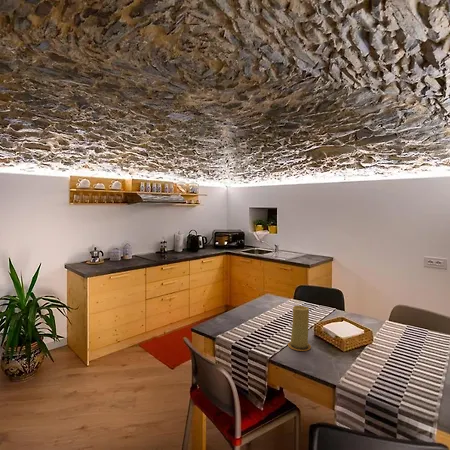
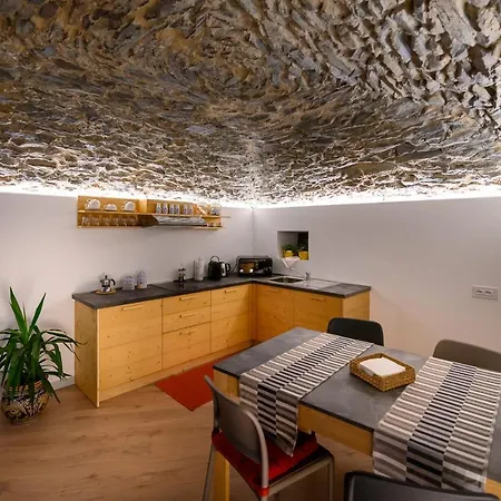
- candle [287,305,312,352]
